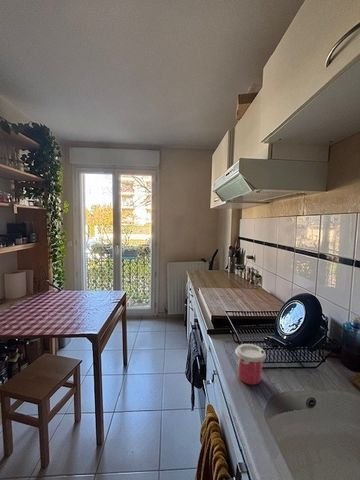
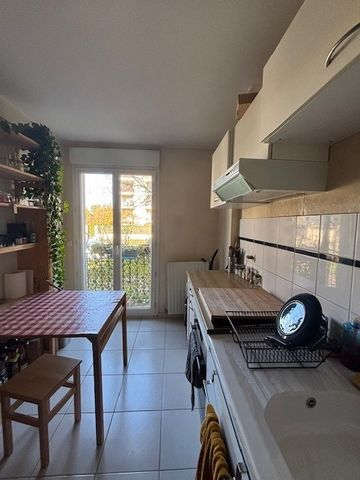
- cup [234,343,267,386]
